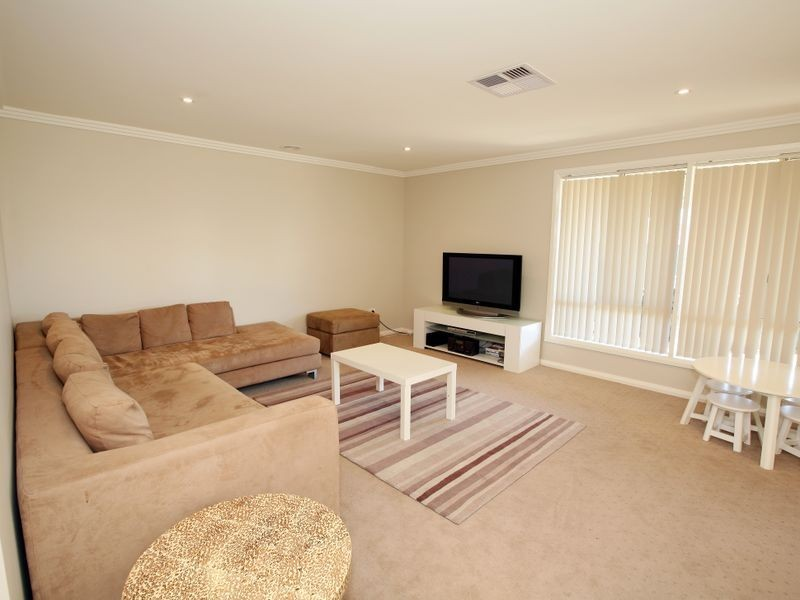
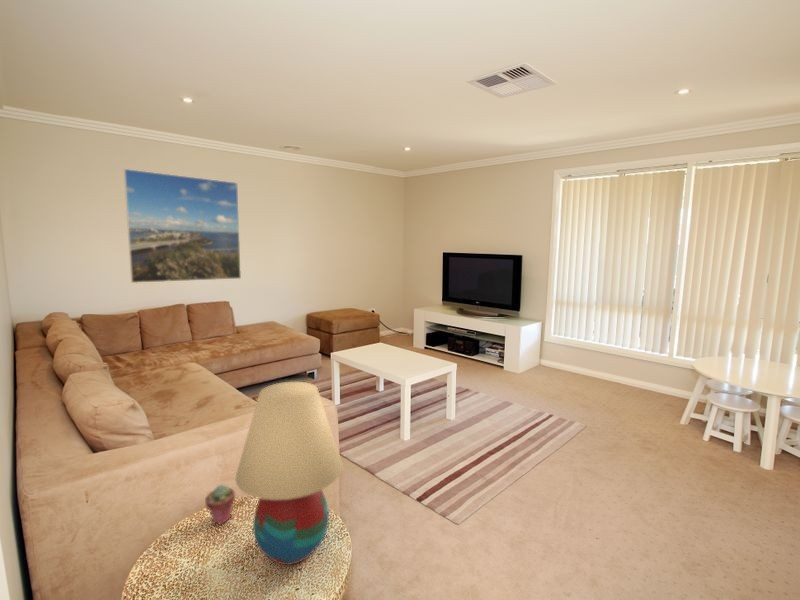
+ potted succulent [204,484,236,526]
+ table lamp [234,381,344,566]
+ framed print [123,168,242,284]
